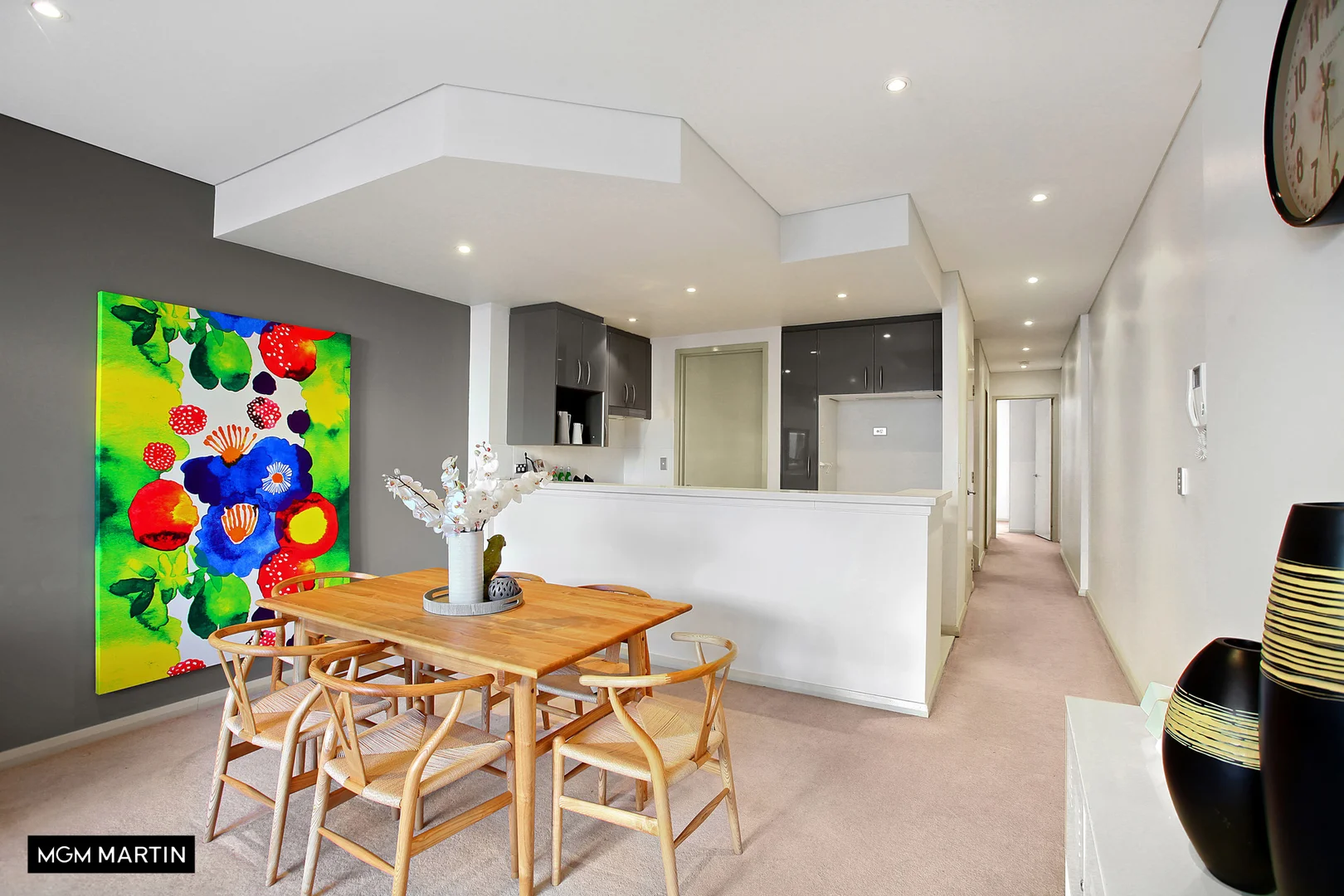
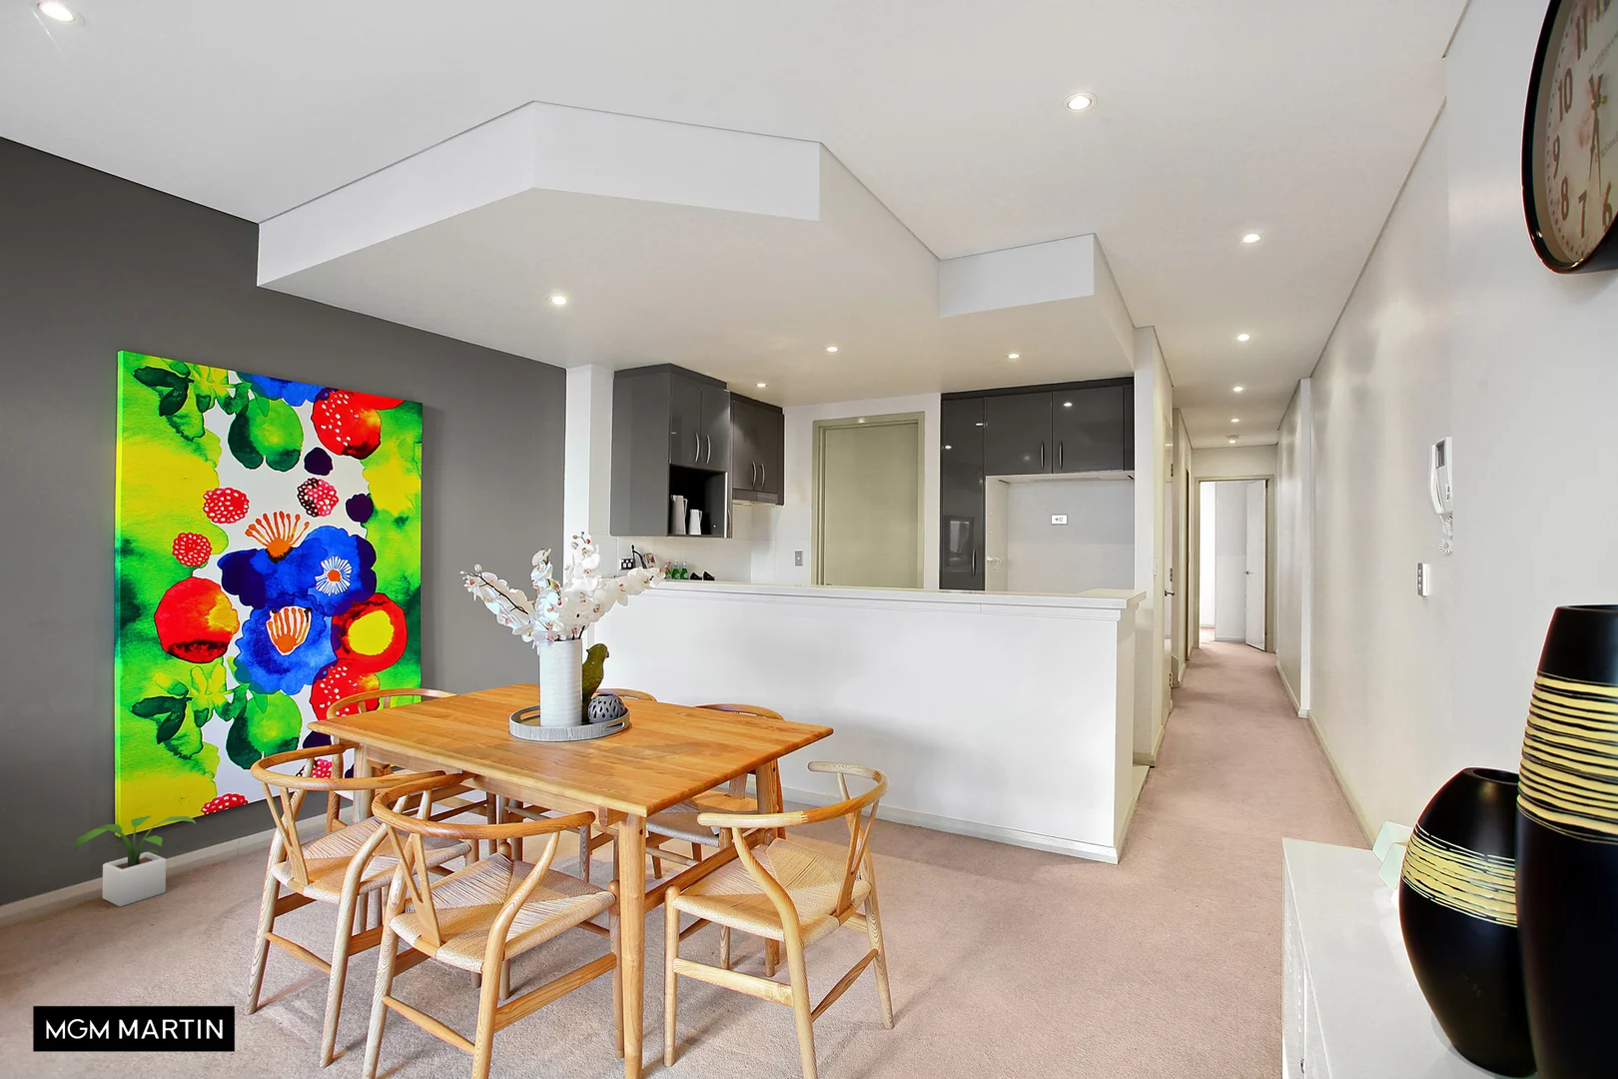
+ potted plant [73,814,196,908]
